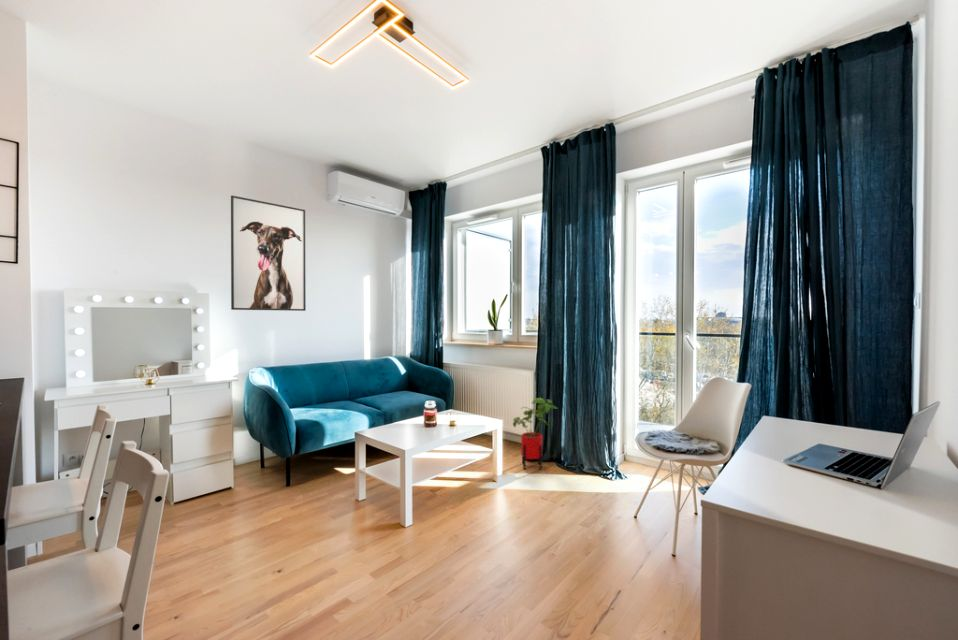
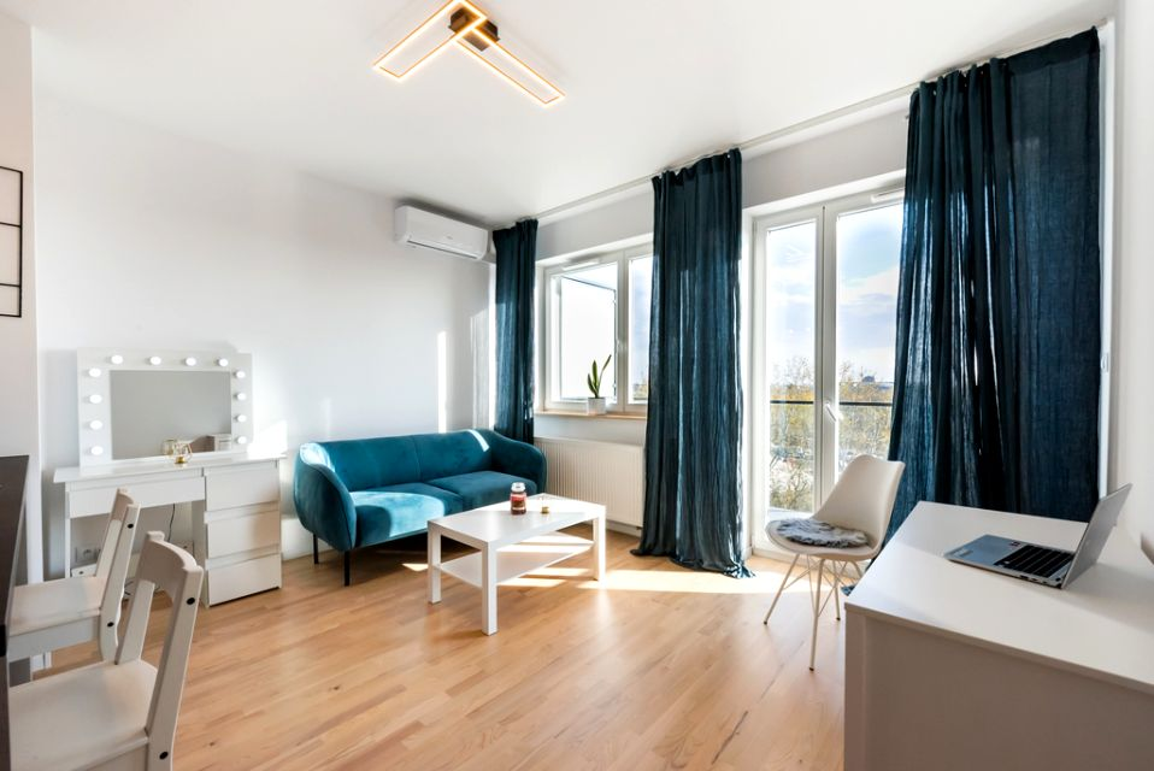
- house plant [512,397,558,470]
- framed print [230,194,307,312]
